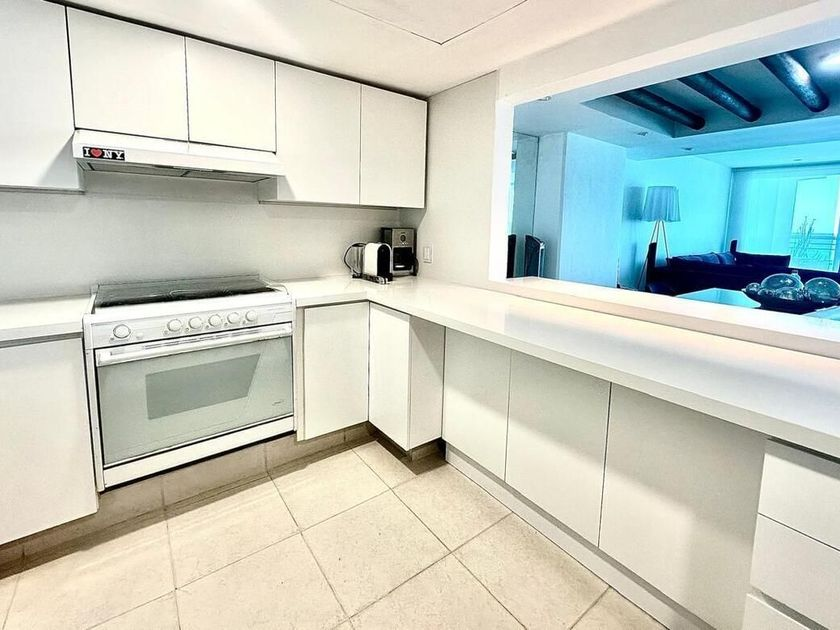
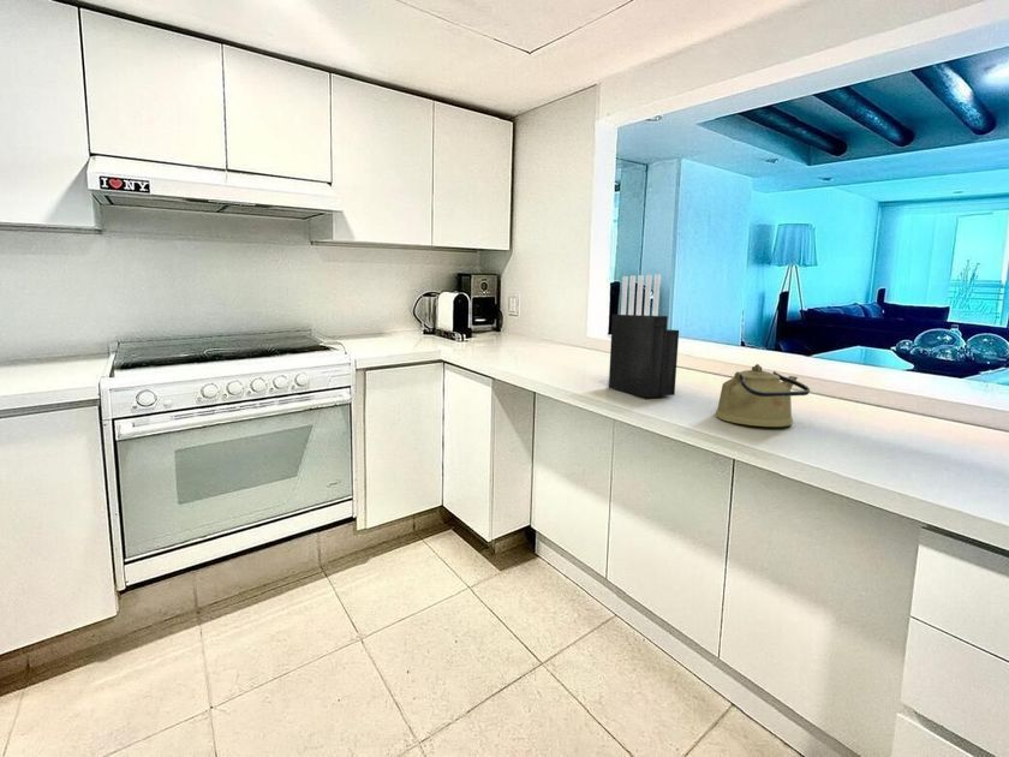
+ kettle [714,363,811,428]
+ knife block [608,273,680,398]
